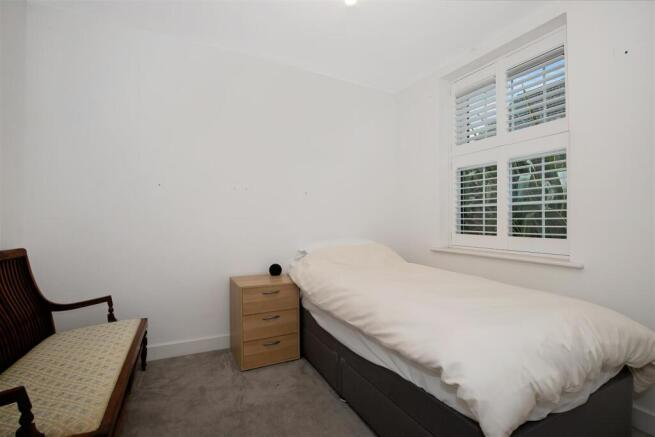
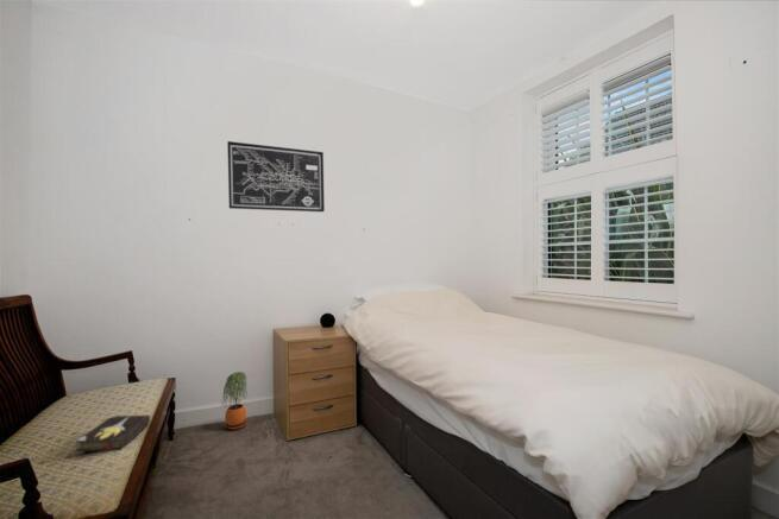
+ potted plant [220,371,249,430]
+ hardback book [75,414,151,455]
+ wall art [226,140,326,213]
